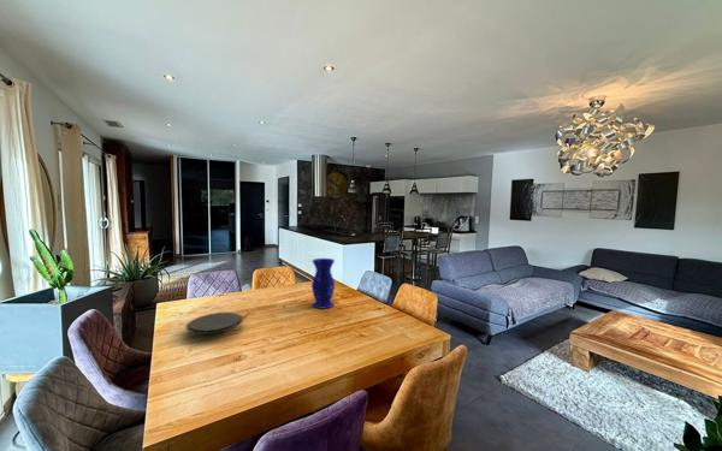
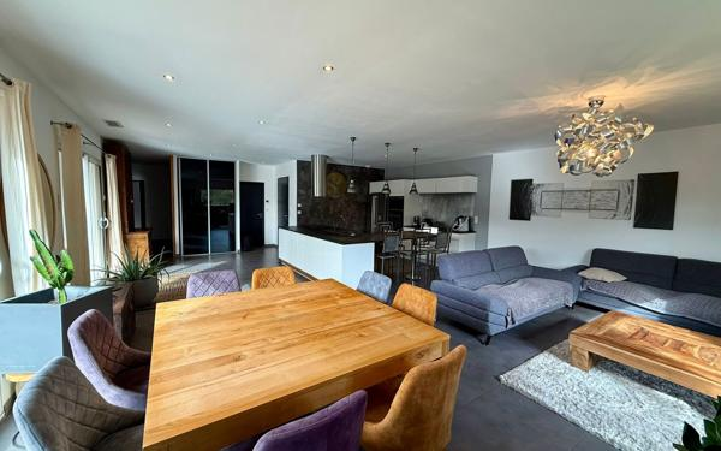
- vase [310,257,336,310]
- plate [185,311,244,336]
